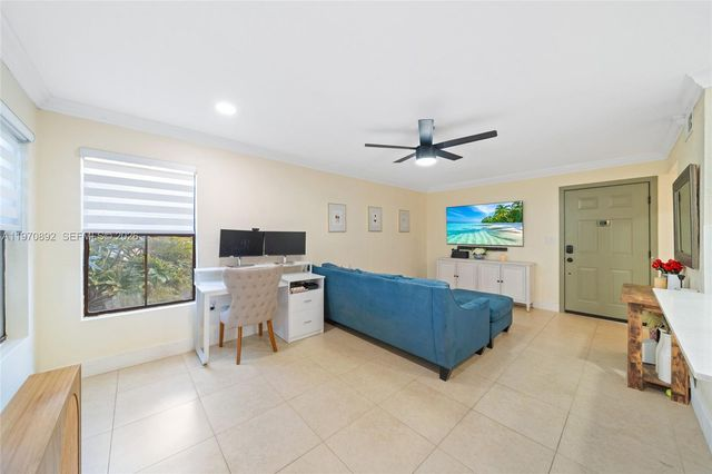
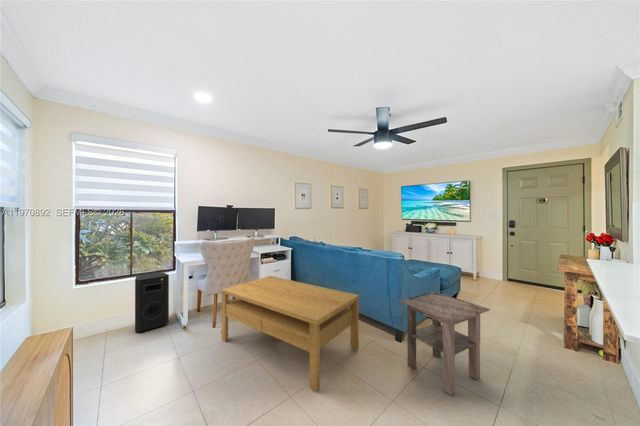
+ coffee table [220,275,360,392]
+ side table [398,291,491,396]
+ speaker [134,271,170,333]
